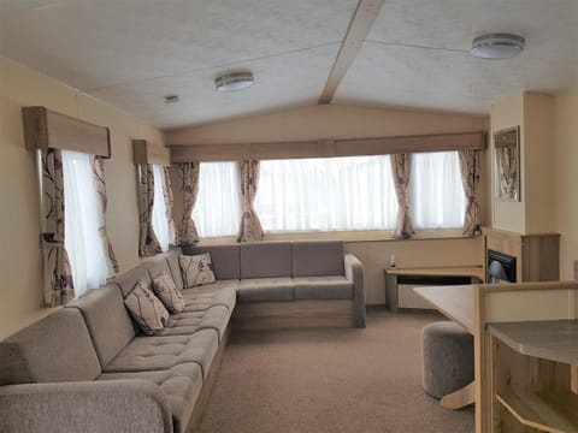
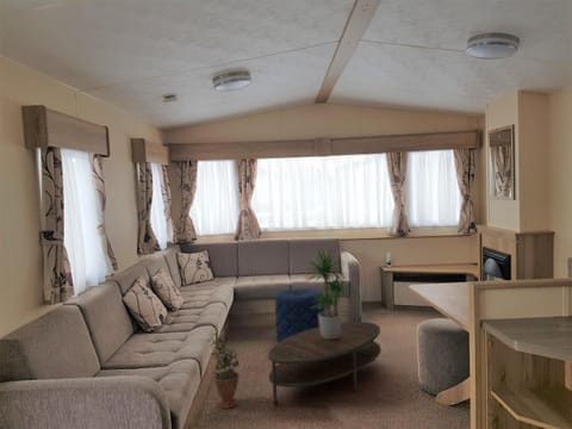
+ potted plant [207,332,241,410]
+ coffee table [267,321,383,405]
+ potted plant [301,247,361,338]
+ pouf [274,287,325,342]
